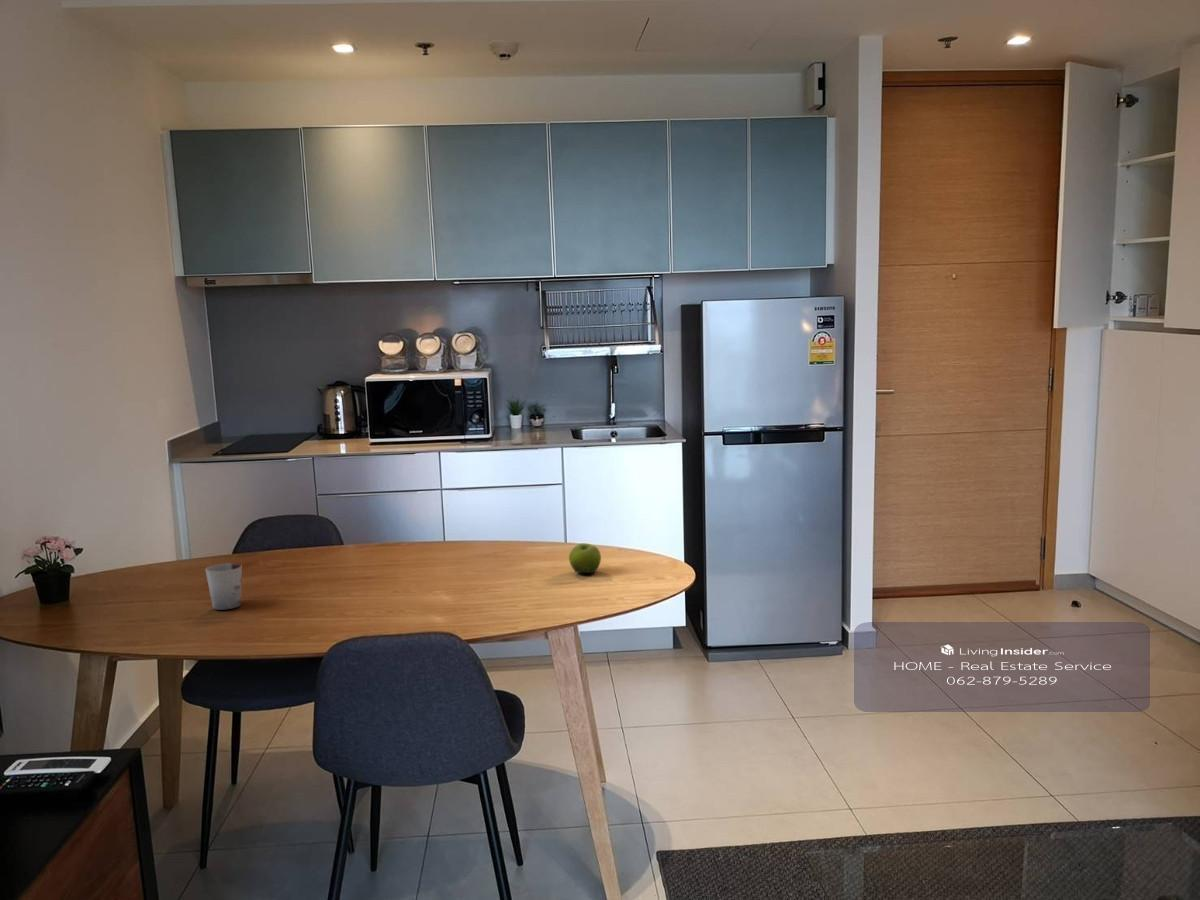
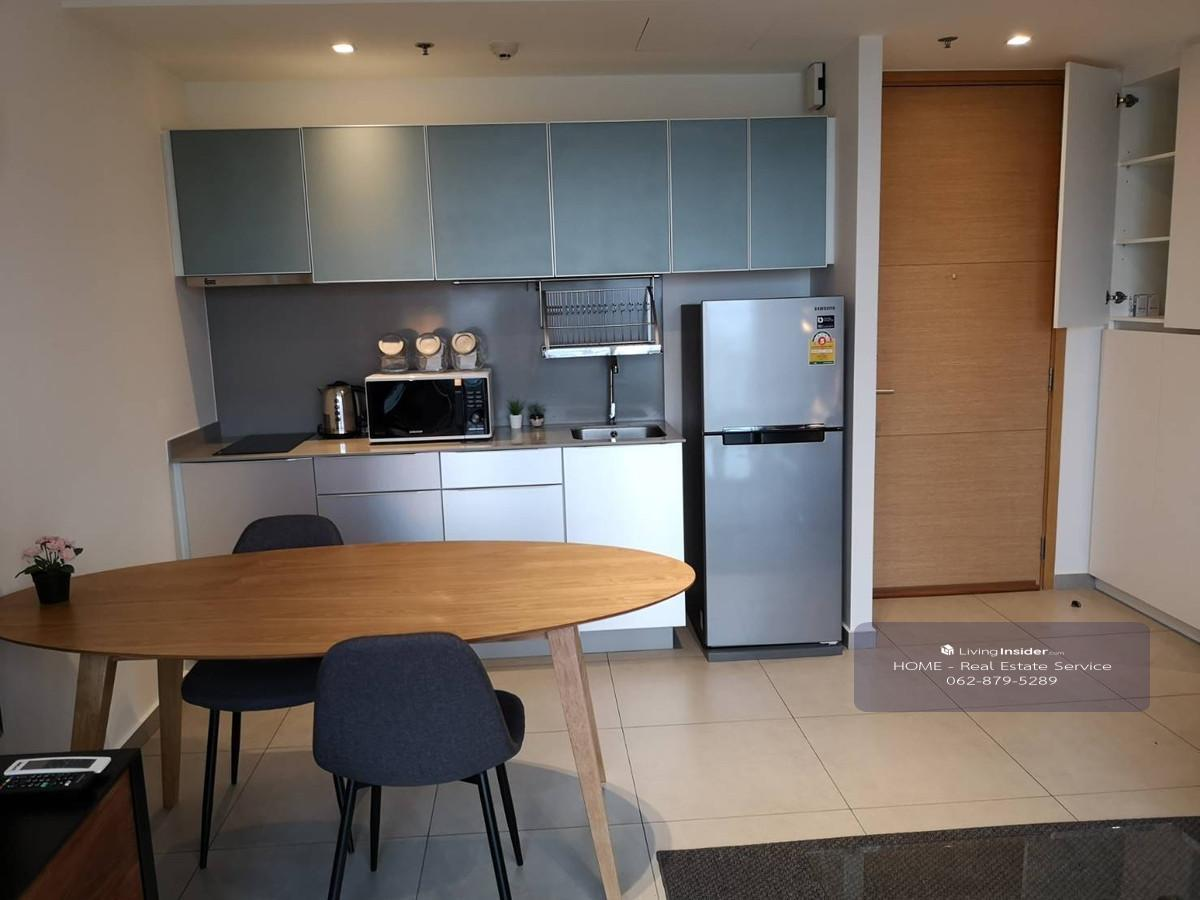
- cup [204,562,243,611]
- fruit [568,542,602,574]
